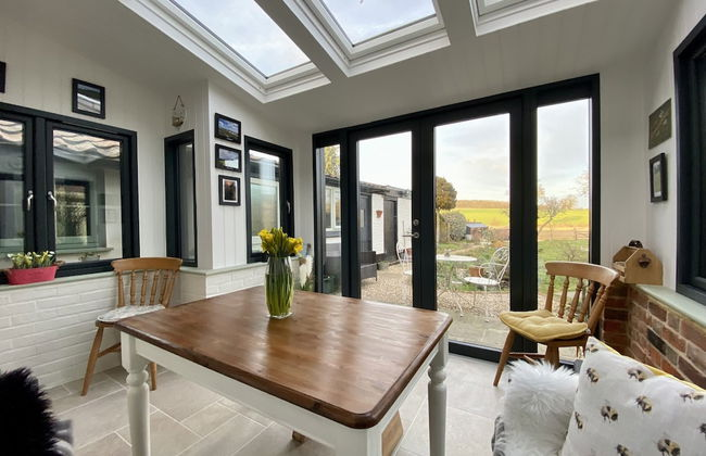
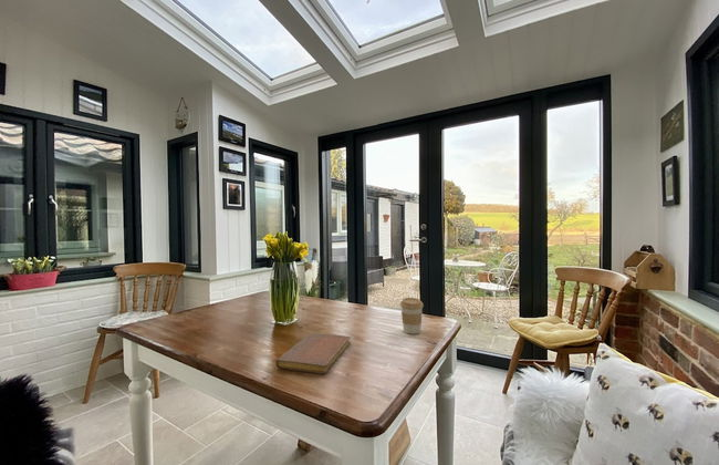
+ coffee cup [399,297,425,334]
+ notebook [275,332,352,375]
